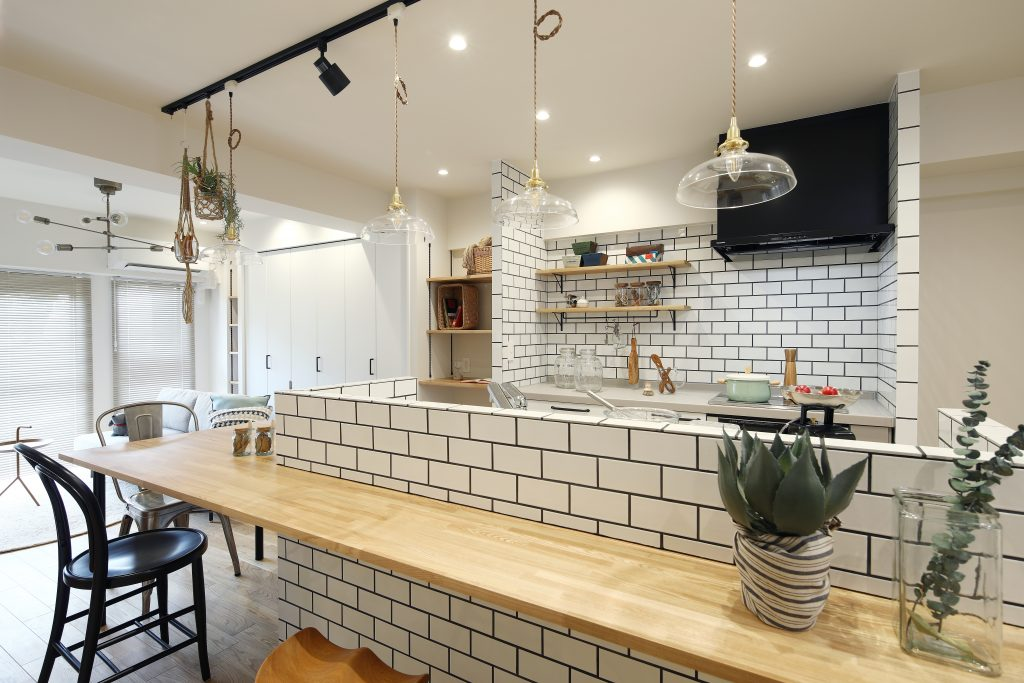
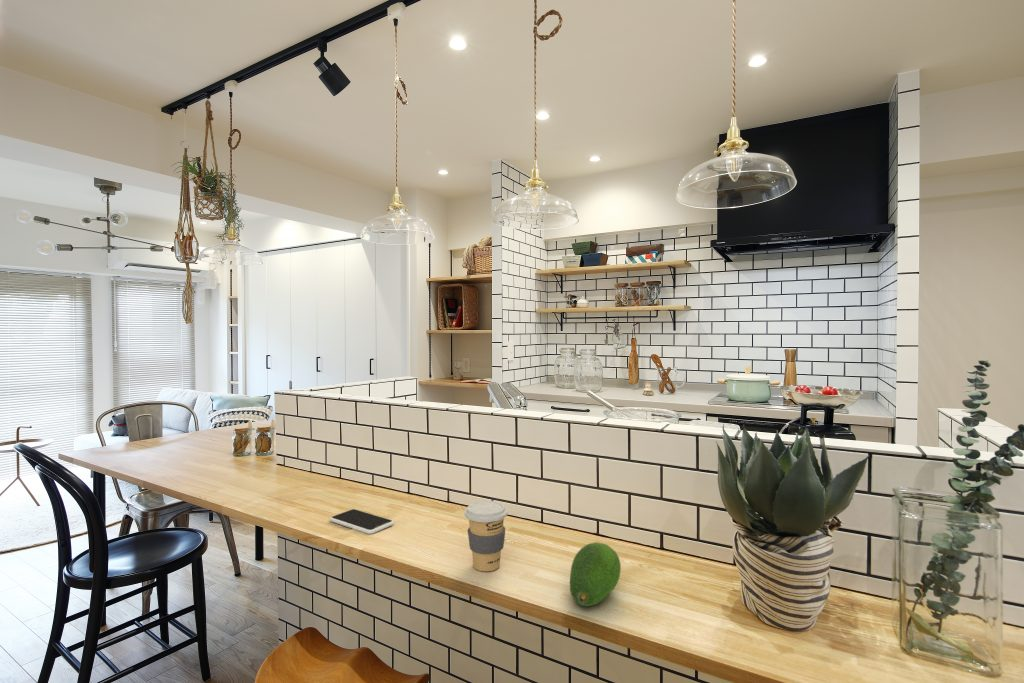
+ smartphone [329,508,395,535]
+ fruit [569,541,622,608]
+ coffee cup [463,500,509,572]
